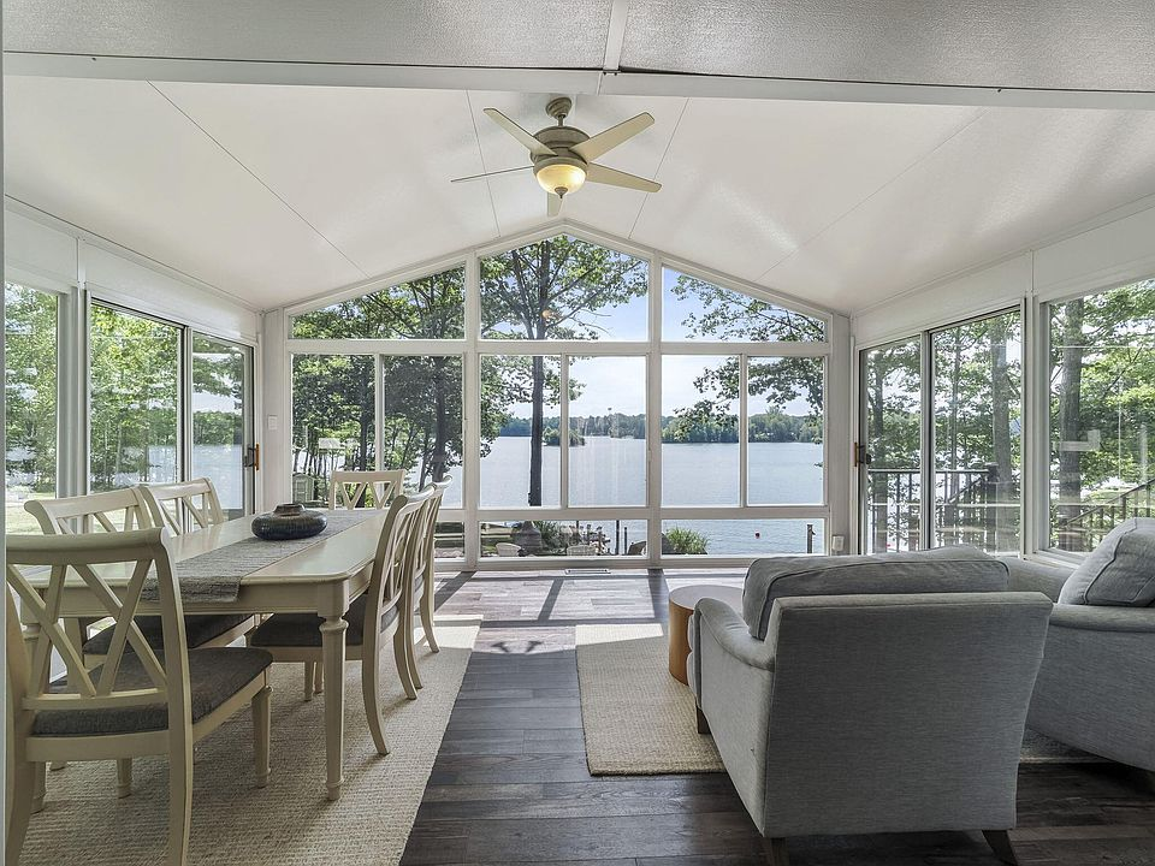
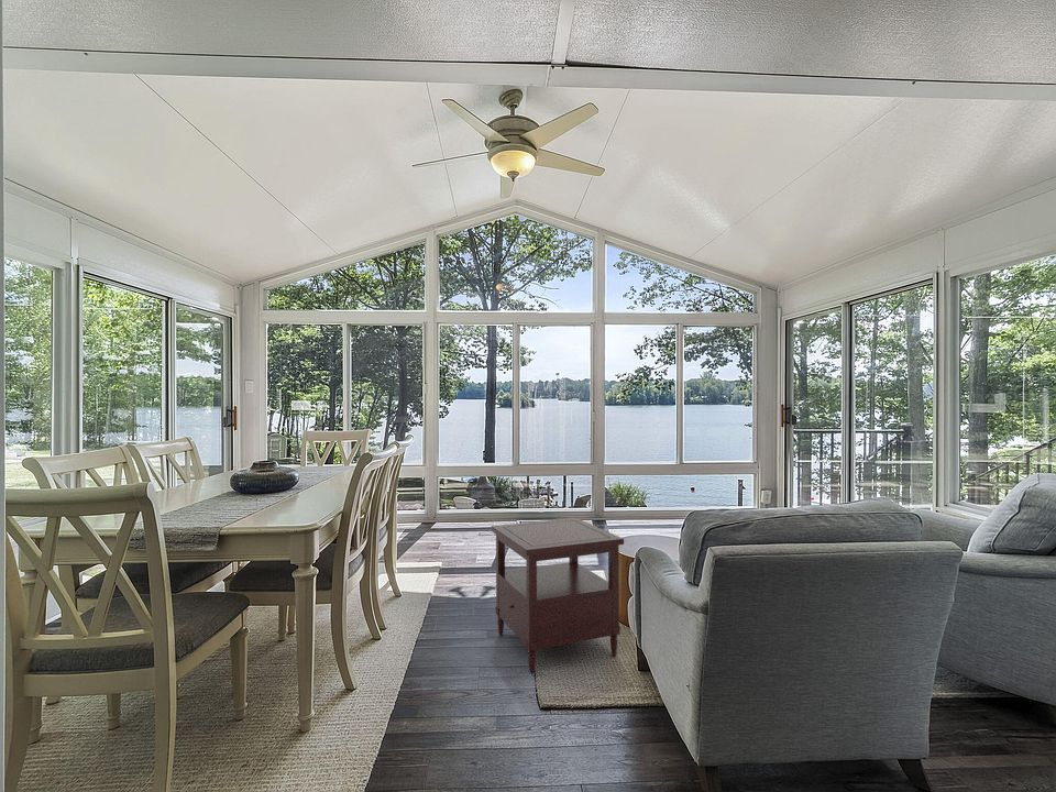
+ side table [491,517,625,674]
